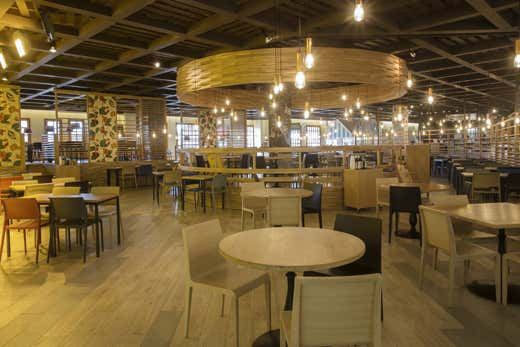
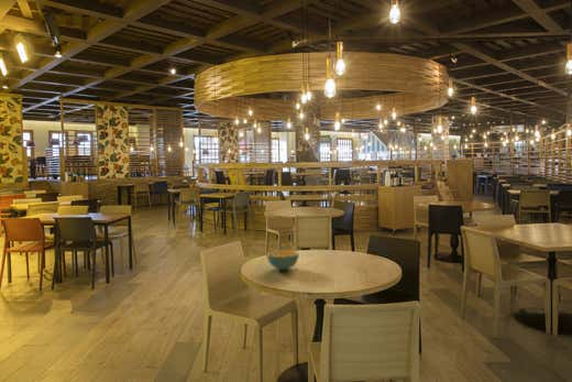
+ cereal bowl [266,249,300,271]
